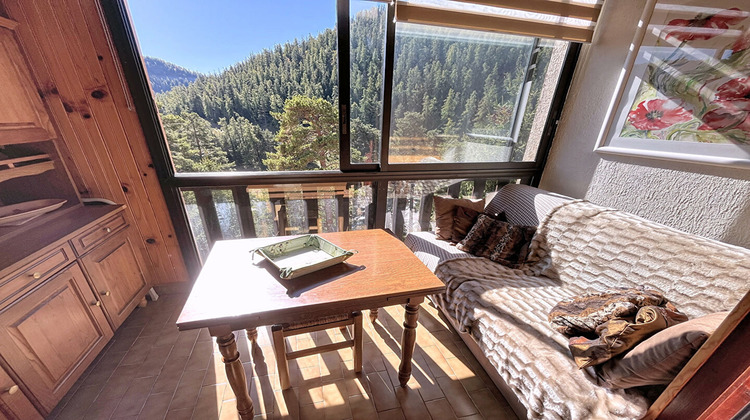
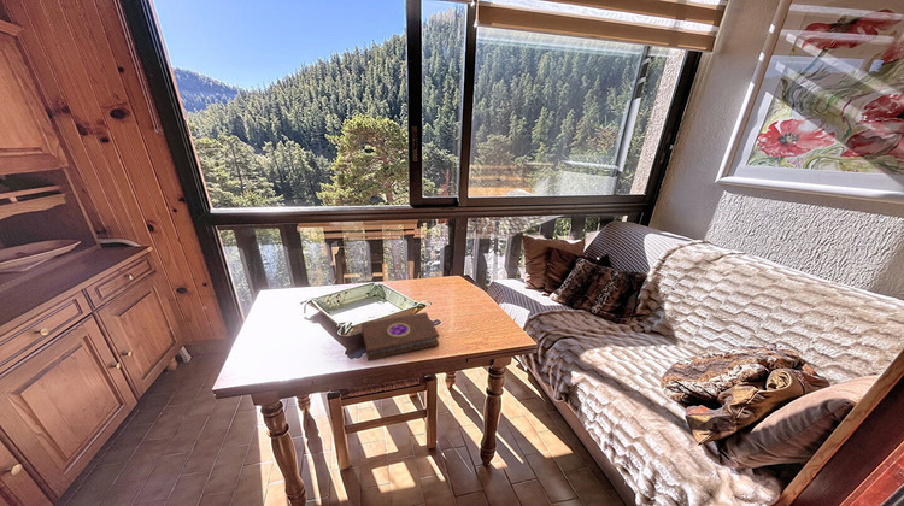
+ book [360,311,440,363]
